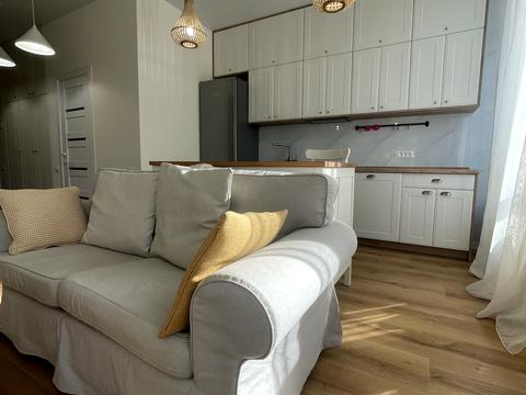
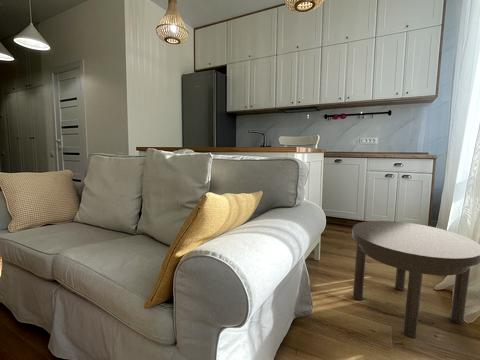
+ side table [351,220,480,339]
